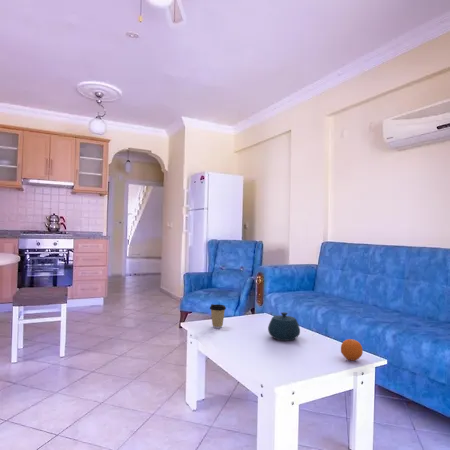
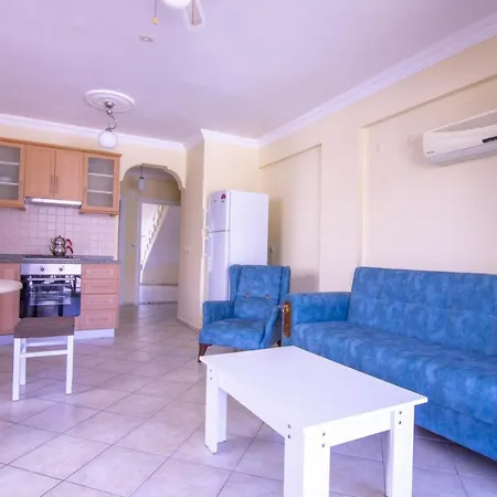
- coffee cup [209,303,227,329]
- fruit [340,338,364,362]
- teapot [267,311,301,342]
